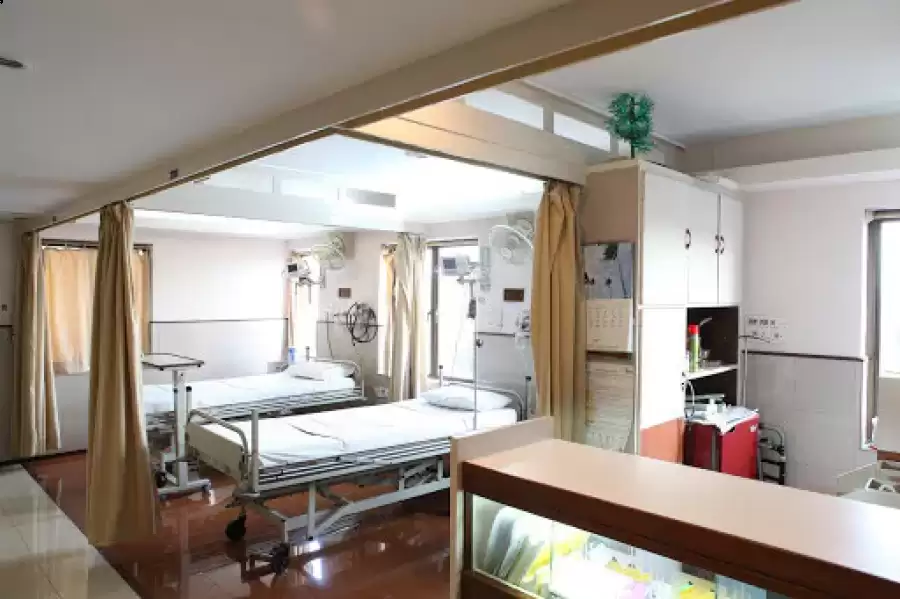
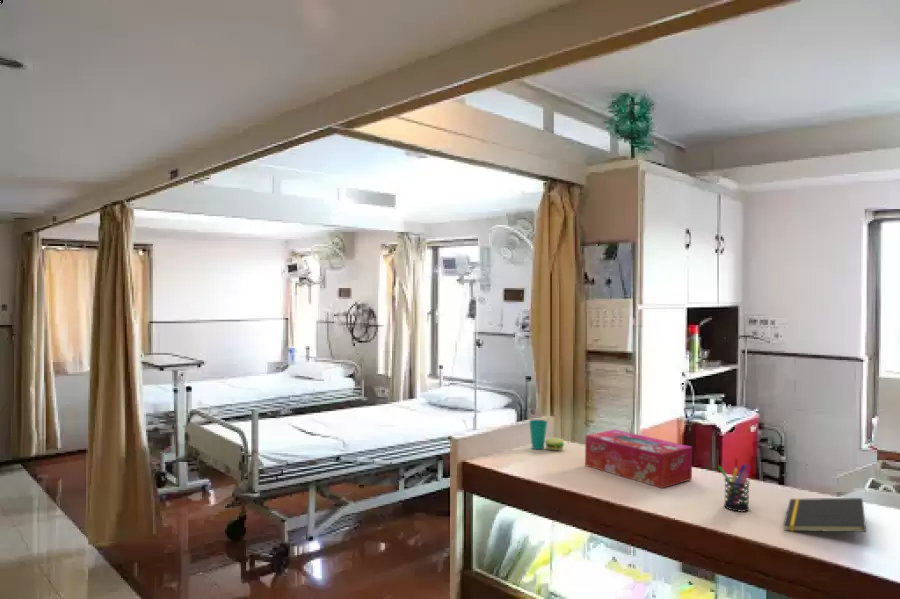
+ notepad [783,497,867,533]
+ cup [528,419,565,451]
+ pen holder [717,457,752,513]
+ tissue box [584,429,693,489]
